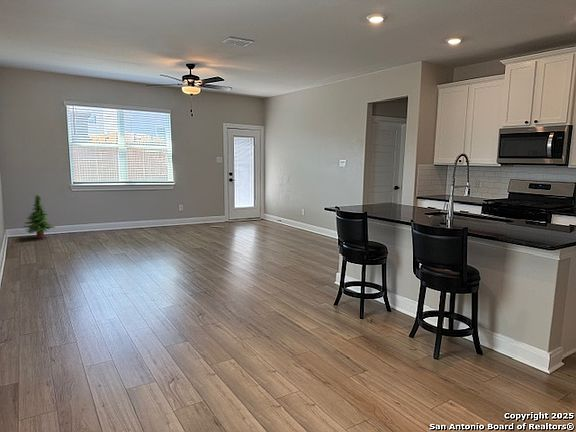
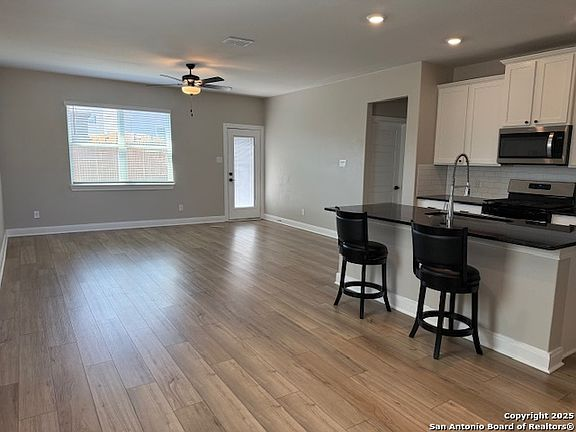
- tree [22,194,56,239]
